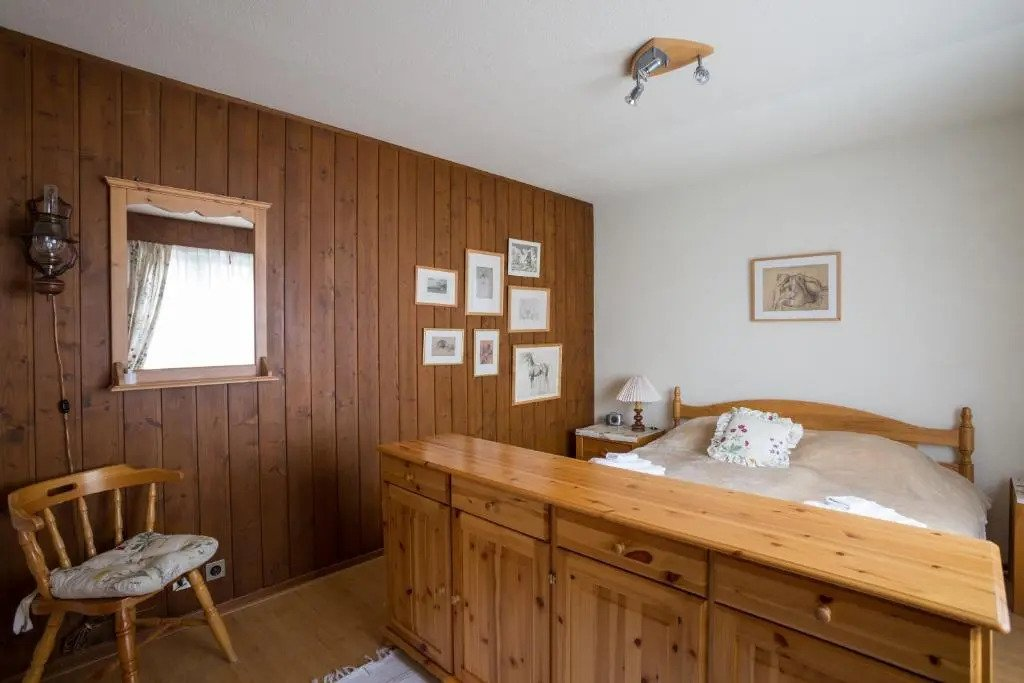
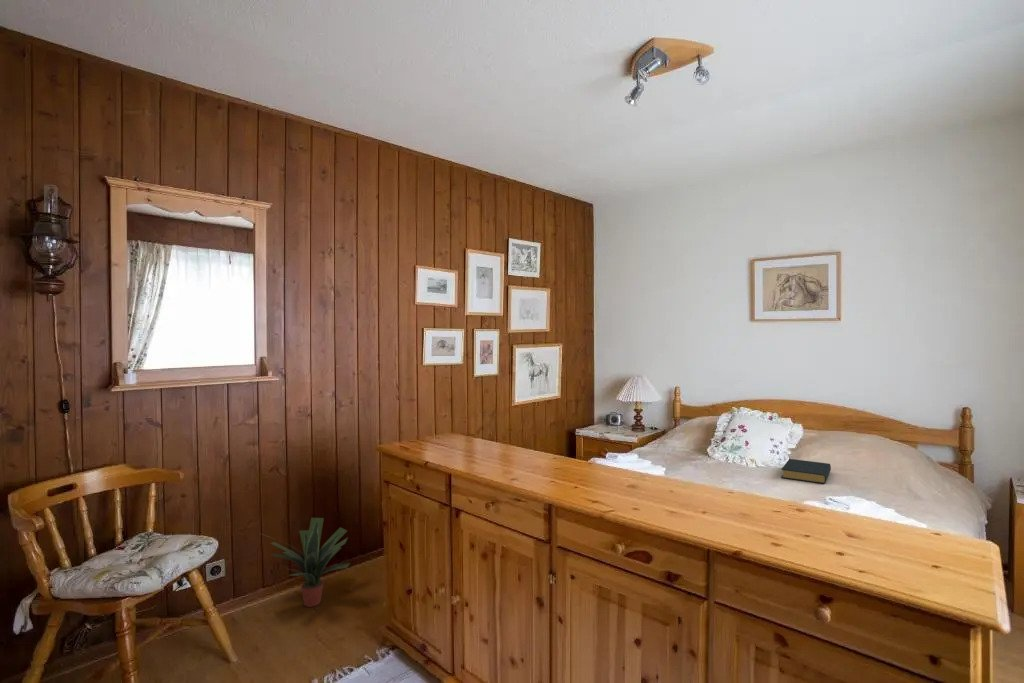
+ potted plant [261,517,351,608]
+ hardback book [780,458,832,485]
